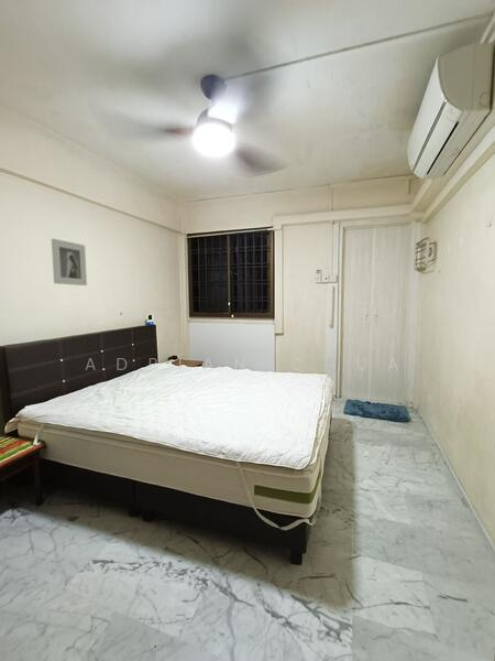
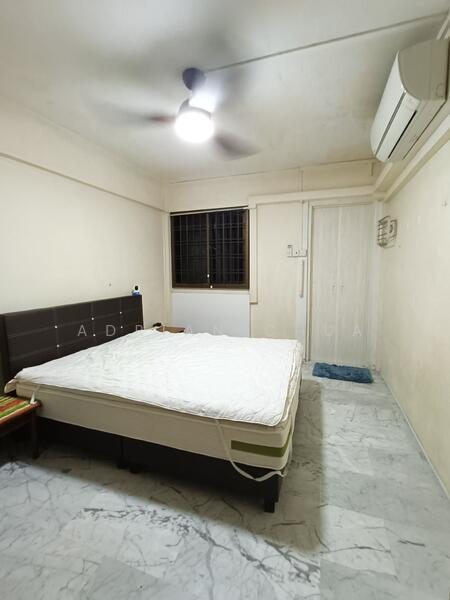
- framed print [51,238,88,286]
